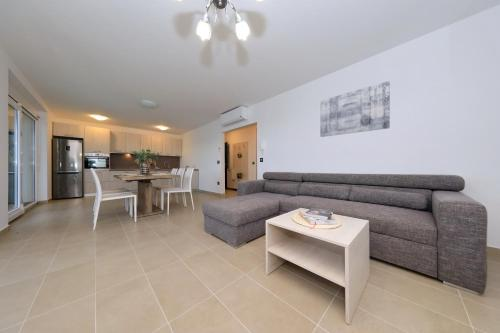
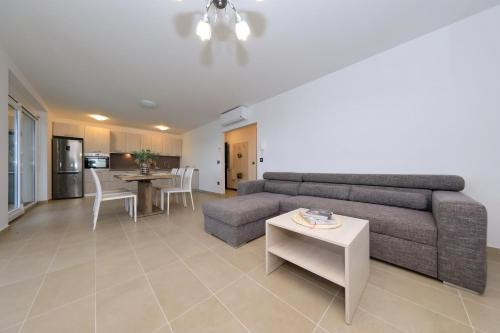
- wall art [319,80,391,138]
